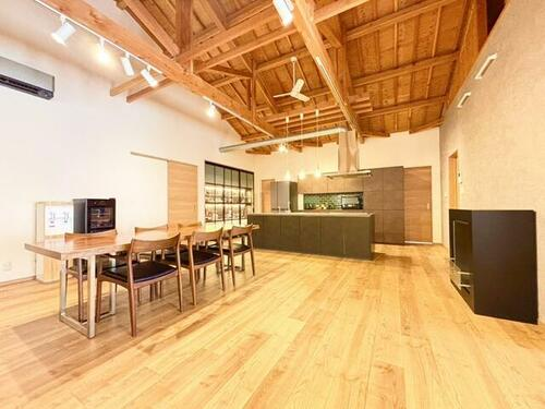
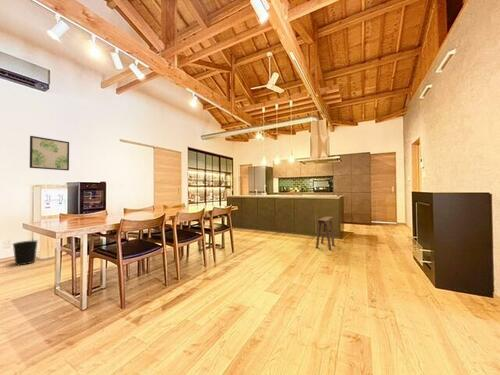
+ stool [315,216,336,251]
+ wall art [29,135,70,171]
+ wastebasket [12,240,39,266]
